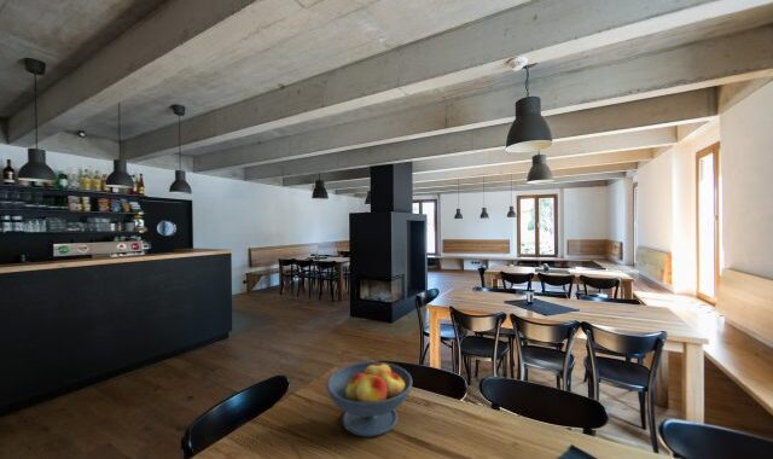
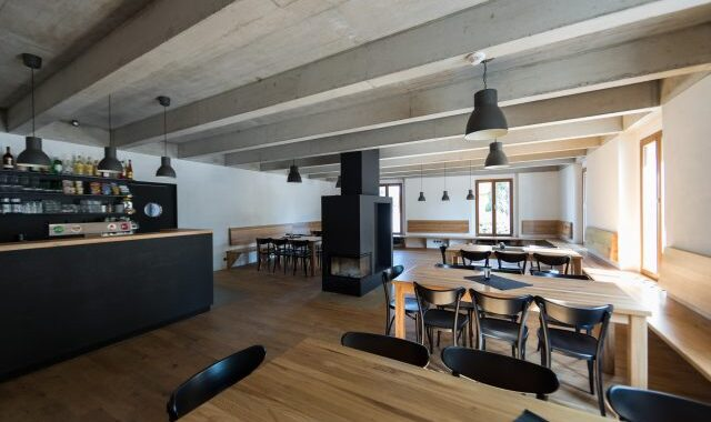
- fruit bowl [325,359,413,438]
